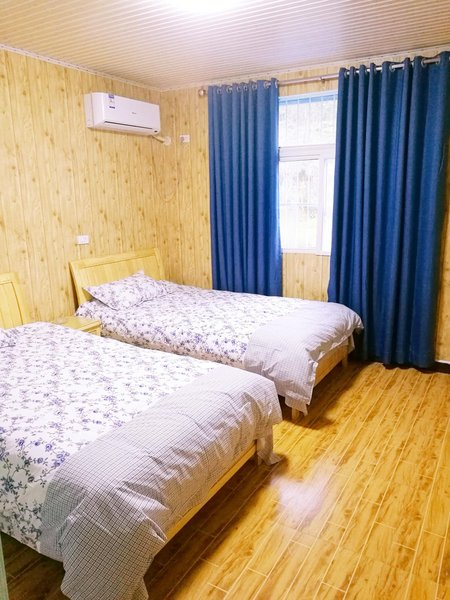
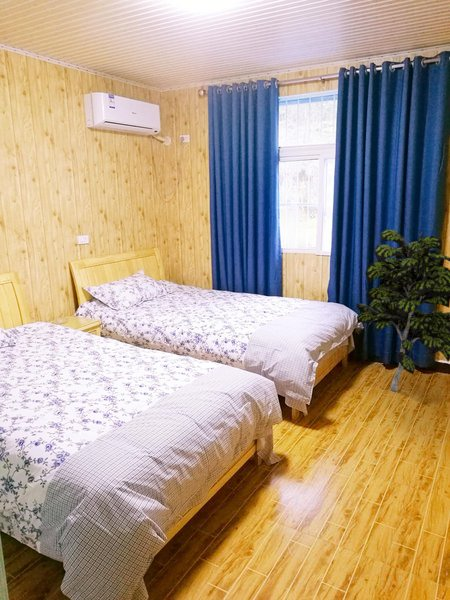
+ indoor plant [356,228,450,392]
